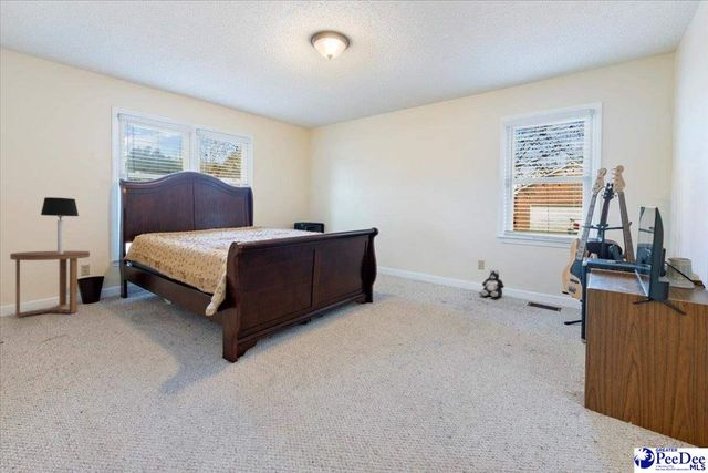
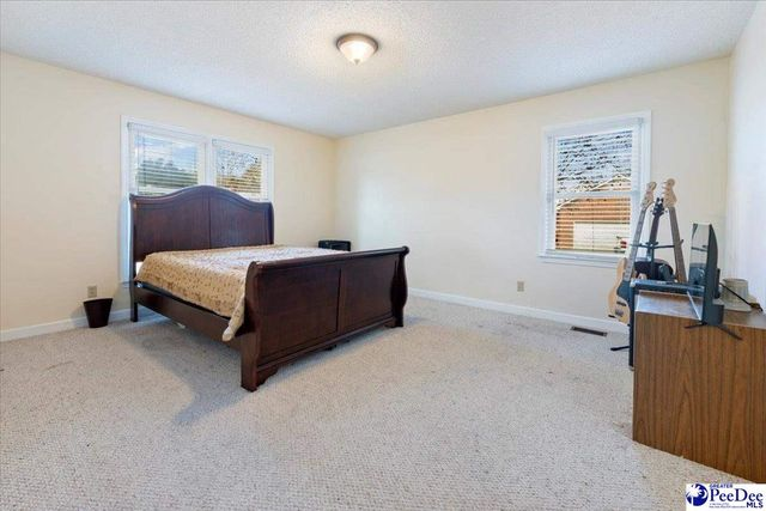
- side table [9,250,91,318]
- plush toy [480,269,506,298]
- table lamp [40,196,80,254]
